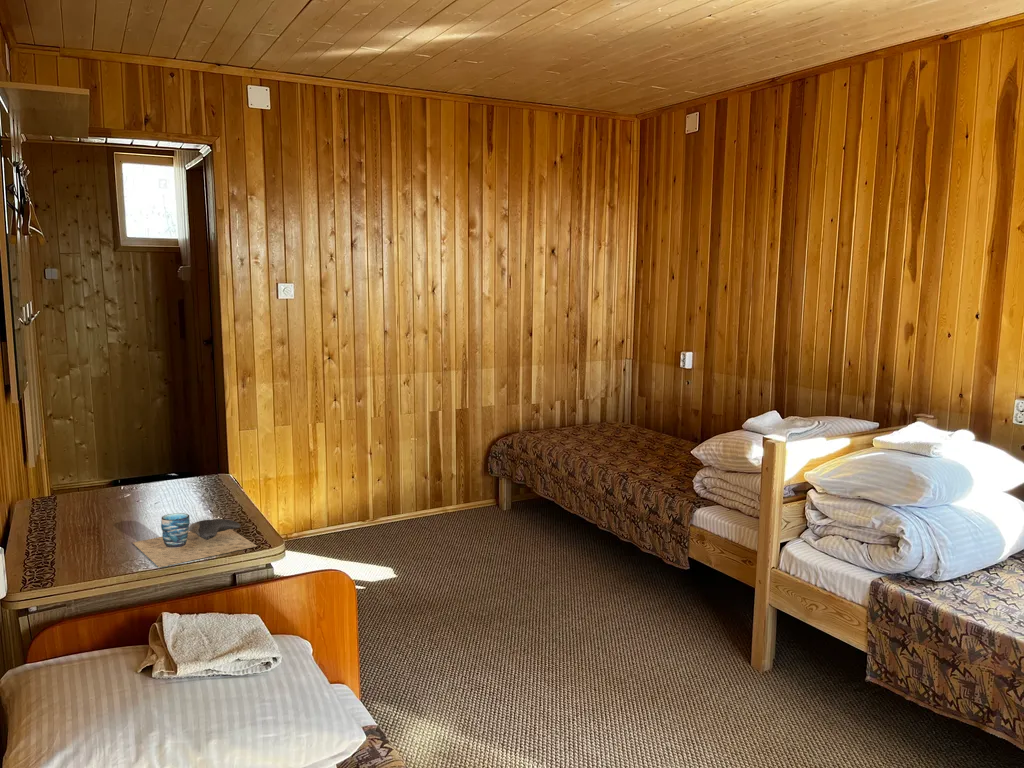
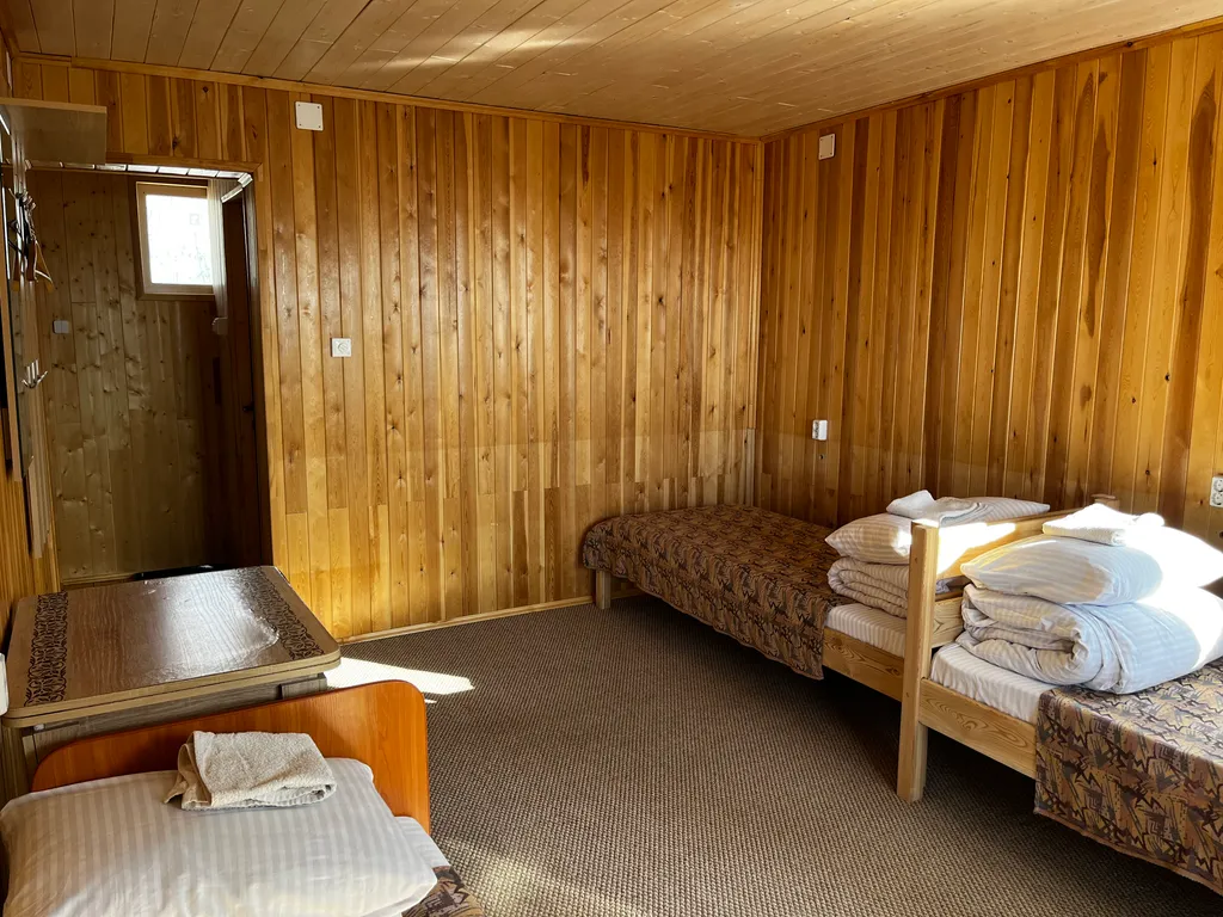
- cup [131,512,258,568]
